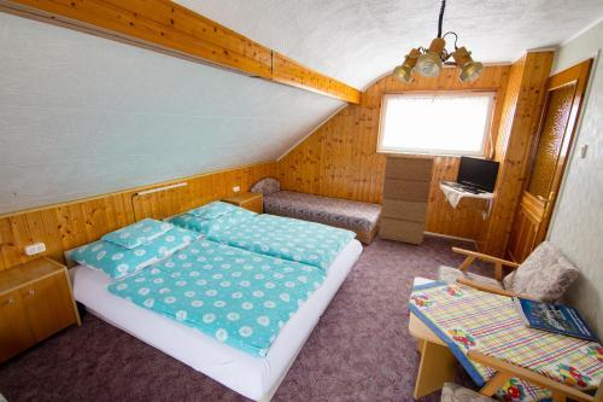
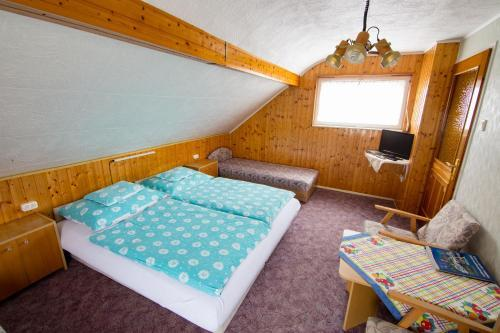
- dresser [377,153,435,246]
